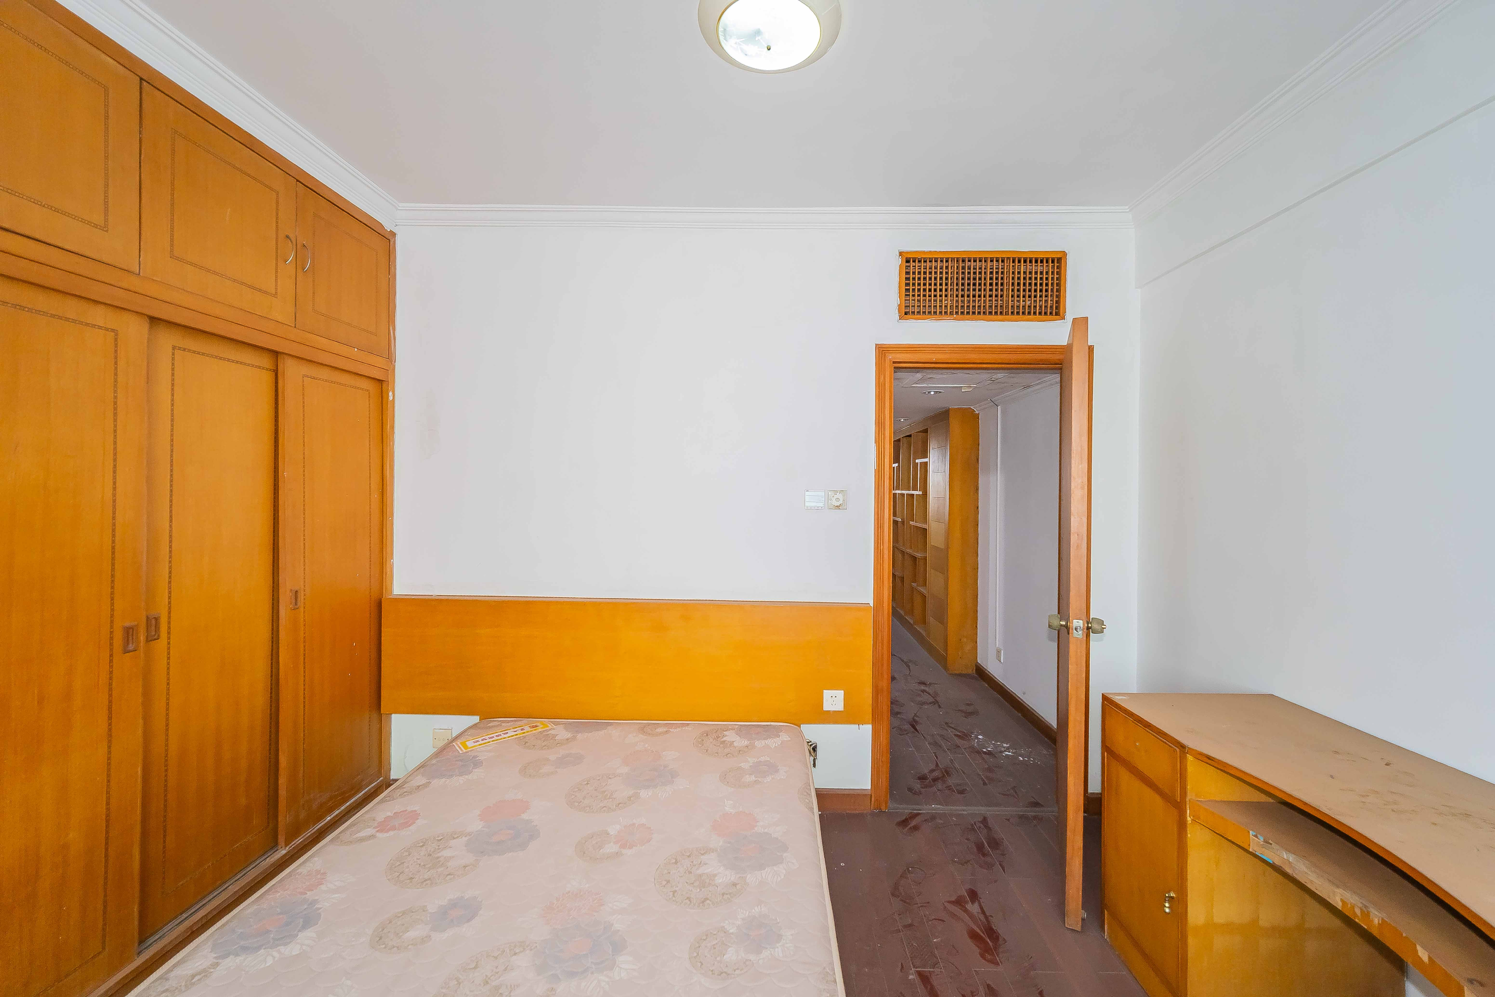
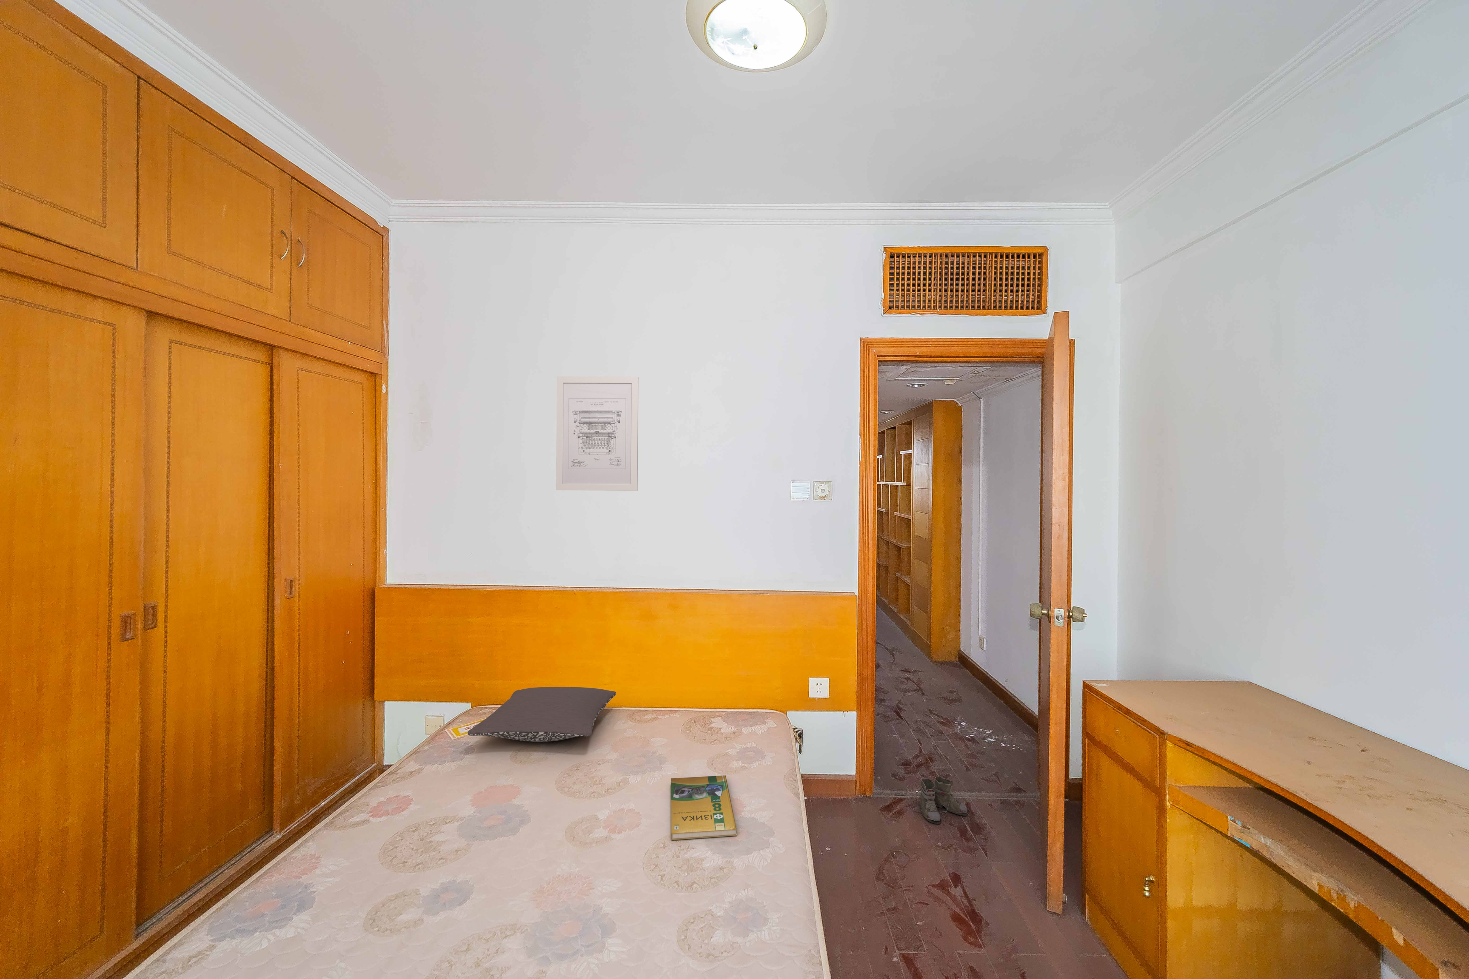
+ booklet [671,775,738,840]
+ pillow [468,686,616,742]
+ wall art [555,376,638,491]
+ boots [910,776,968,824]
